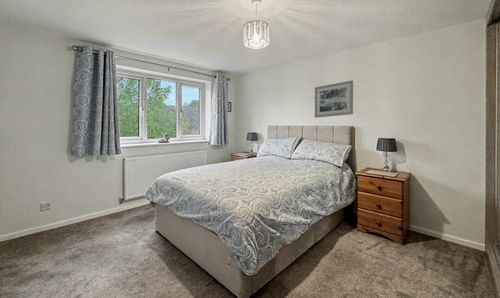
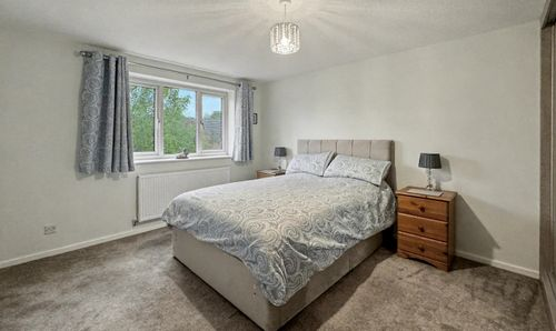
- wall art [314,80,354,119]
